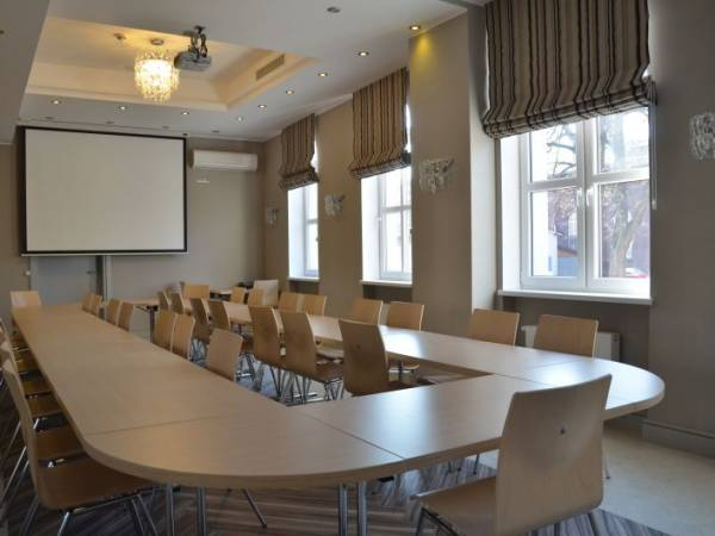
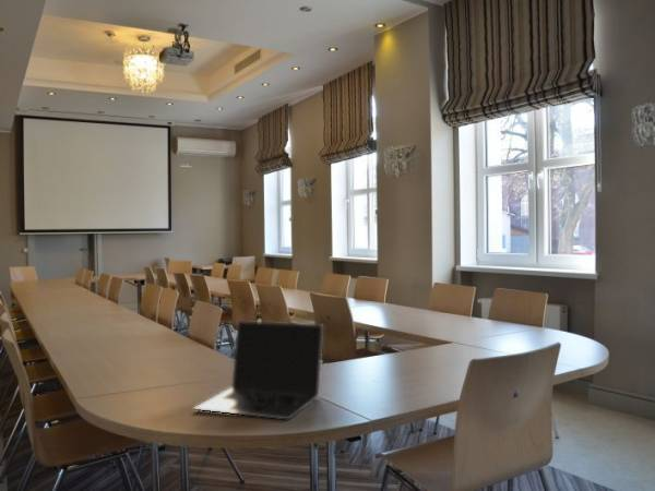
+ laptop [193,320,324,420]
